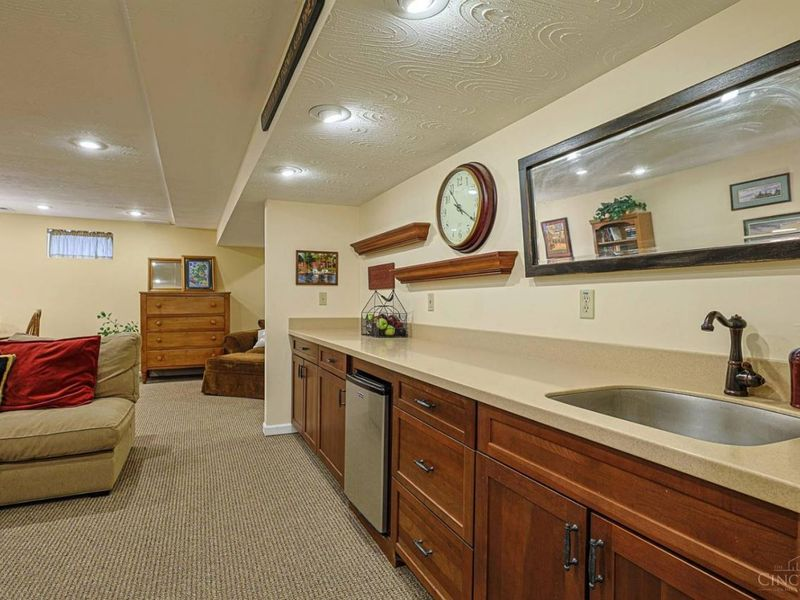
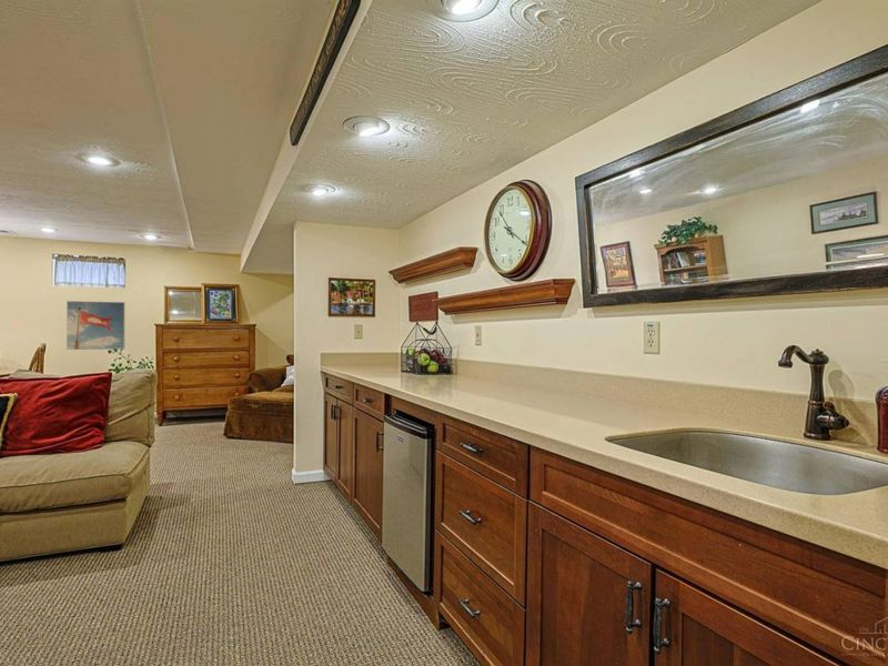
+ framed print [65,300,127,351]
